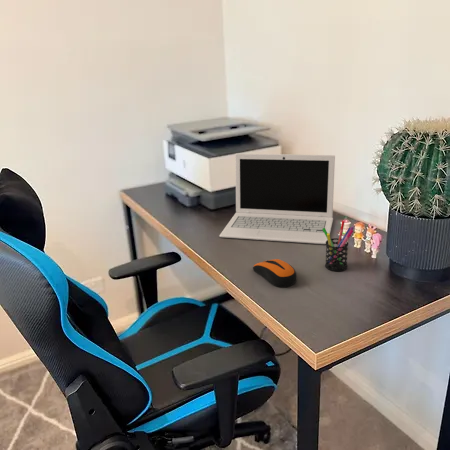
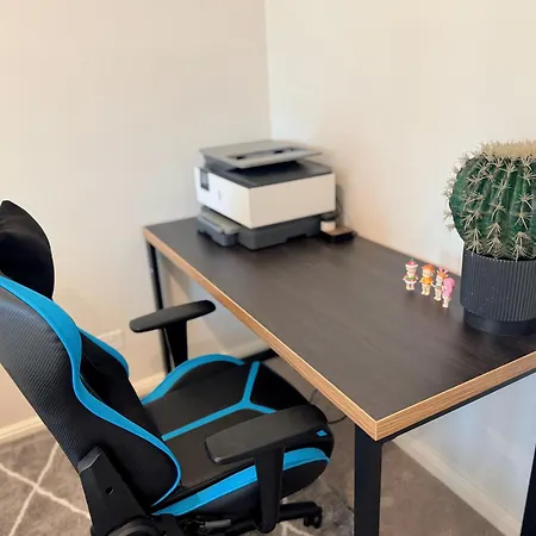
- laptop [218,153,336,245]
- computer mouse [252,258,298,288]
- pen holder [322,220,355,272]
